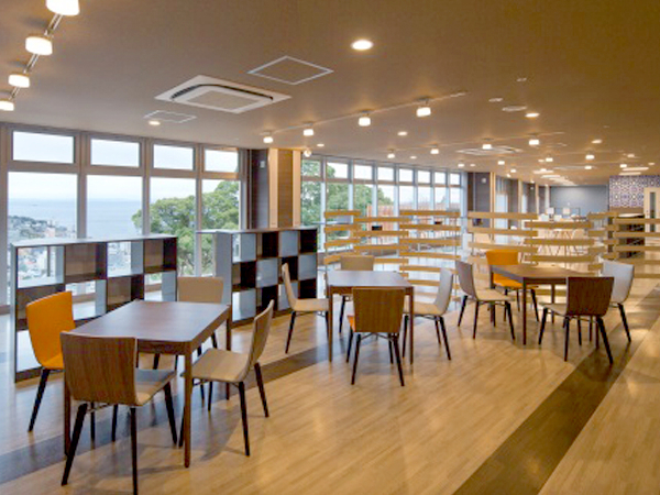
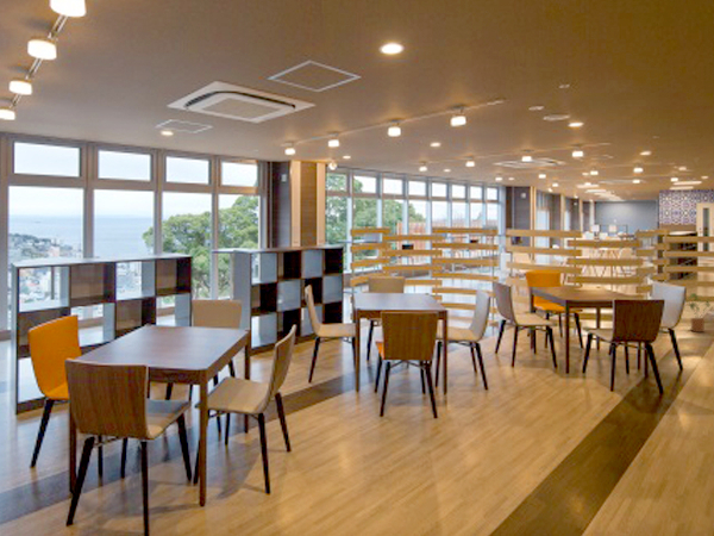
+ house plant [684,292,712,334]
